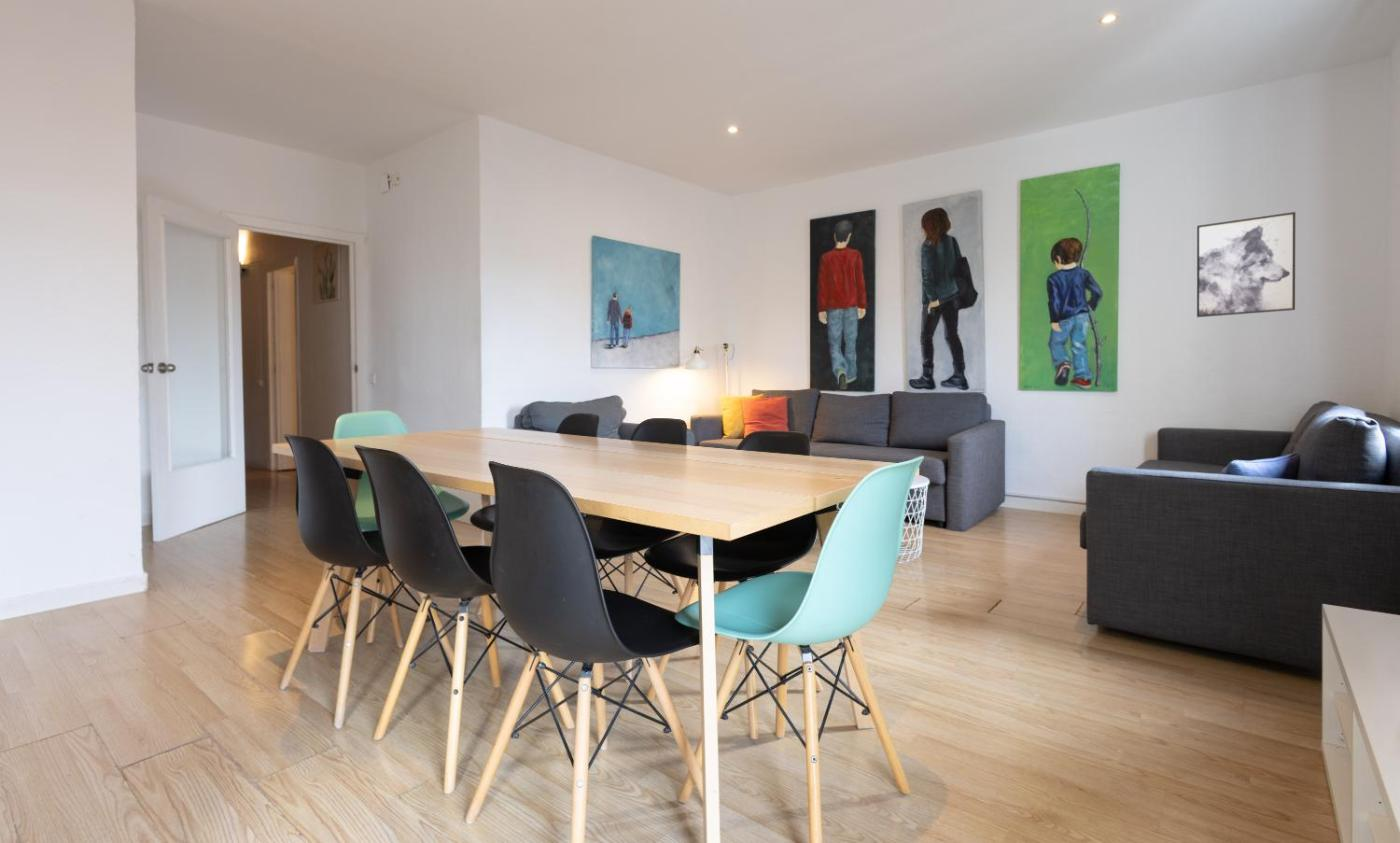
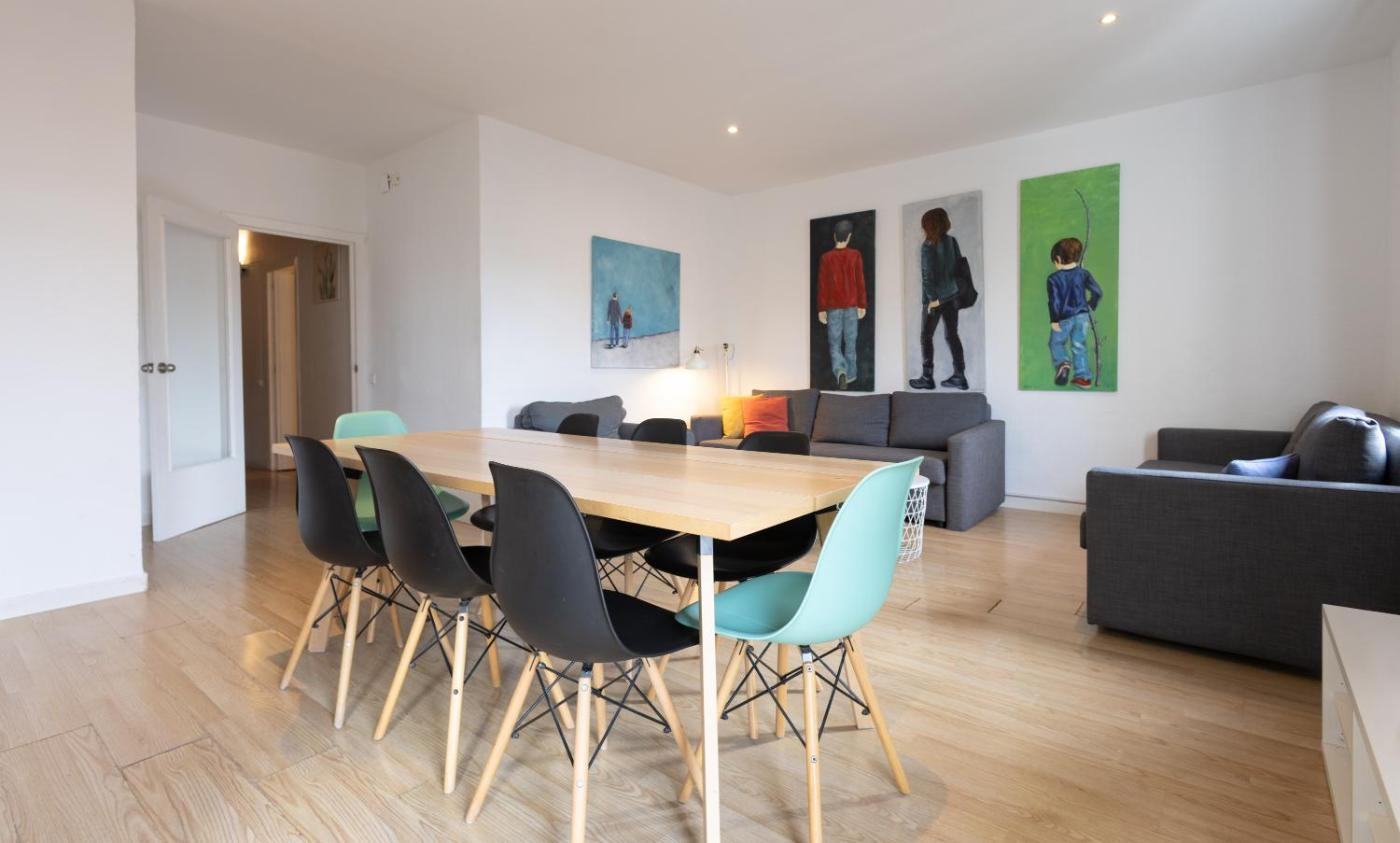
- wall art [1196,211,1296,318]
